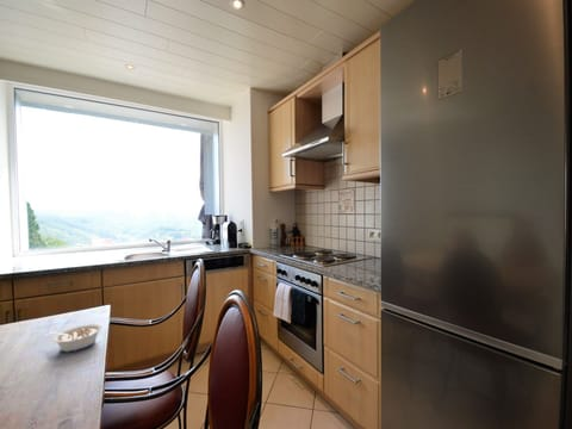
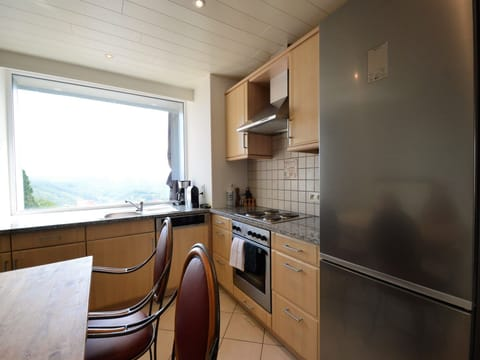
- legume [48,323,104,353]
